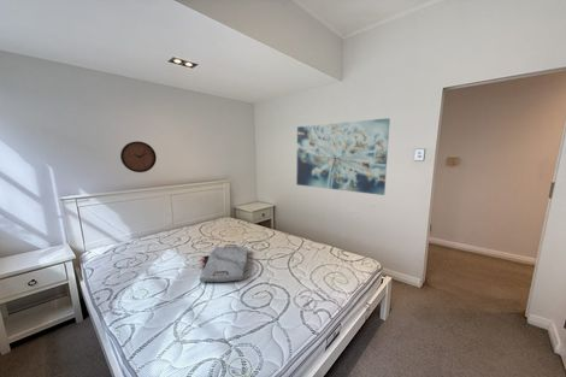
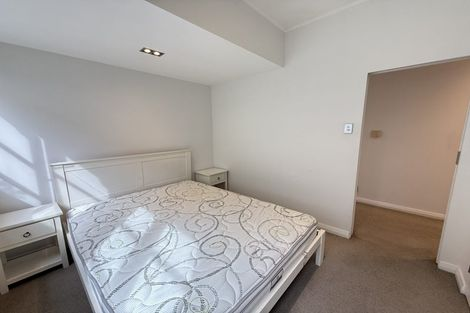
- serving tray [199,243,249,283]
- clock [119,140,158,173]
- wall art [295,117,391,196]
